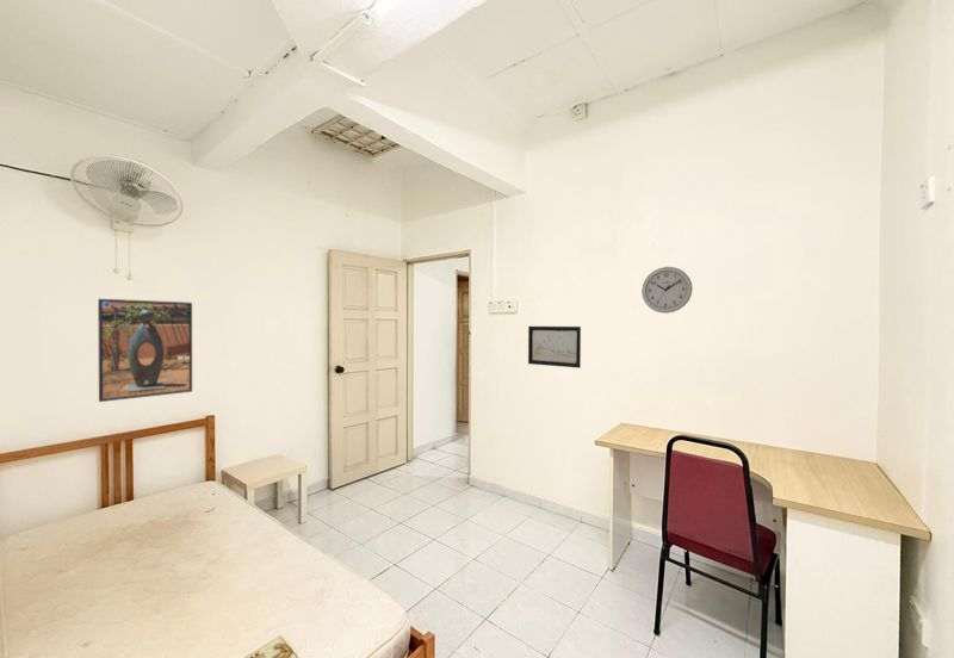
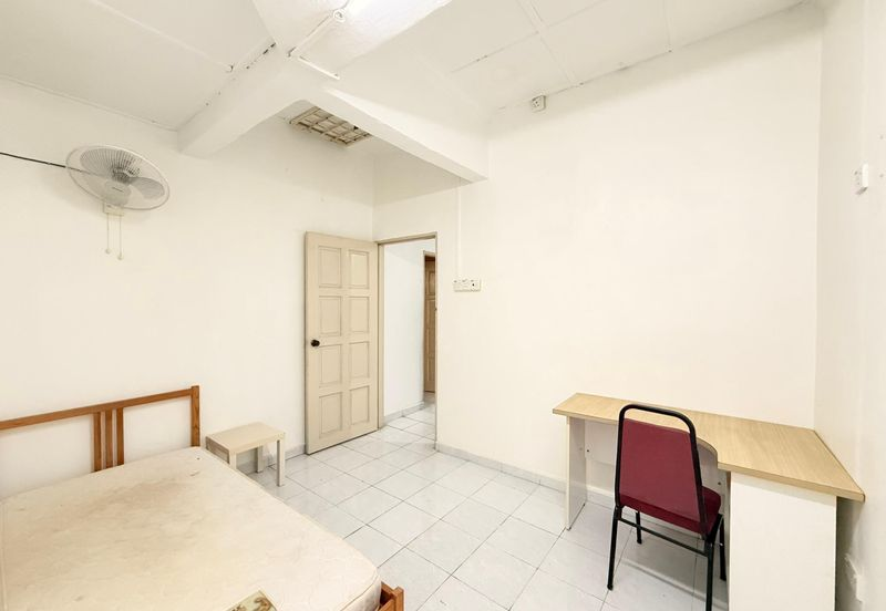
- wall art [527,325,582,370]
- wall clock [640,266,694,315]
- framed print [97,298,193,403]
